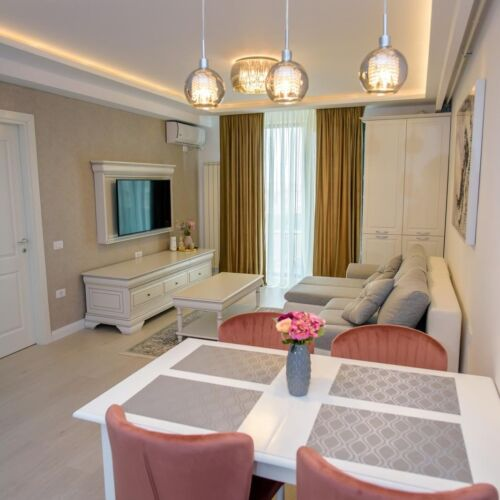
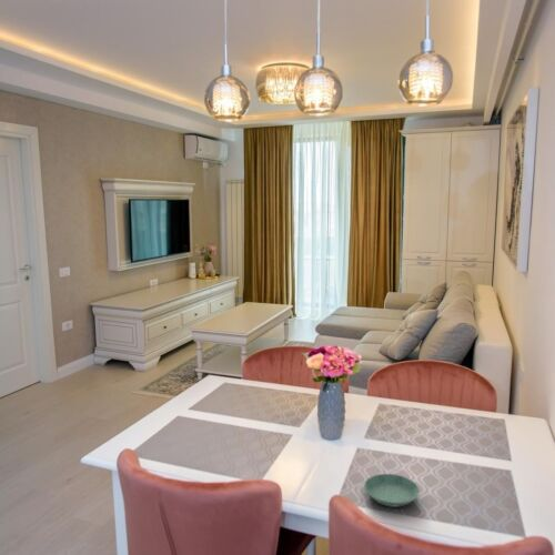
+ saucer [363,473,421,508]
